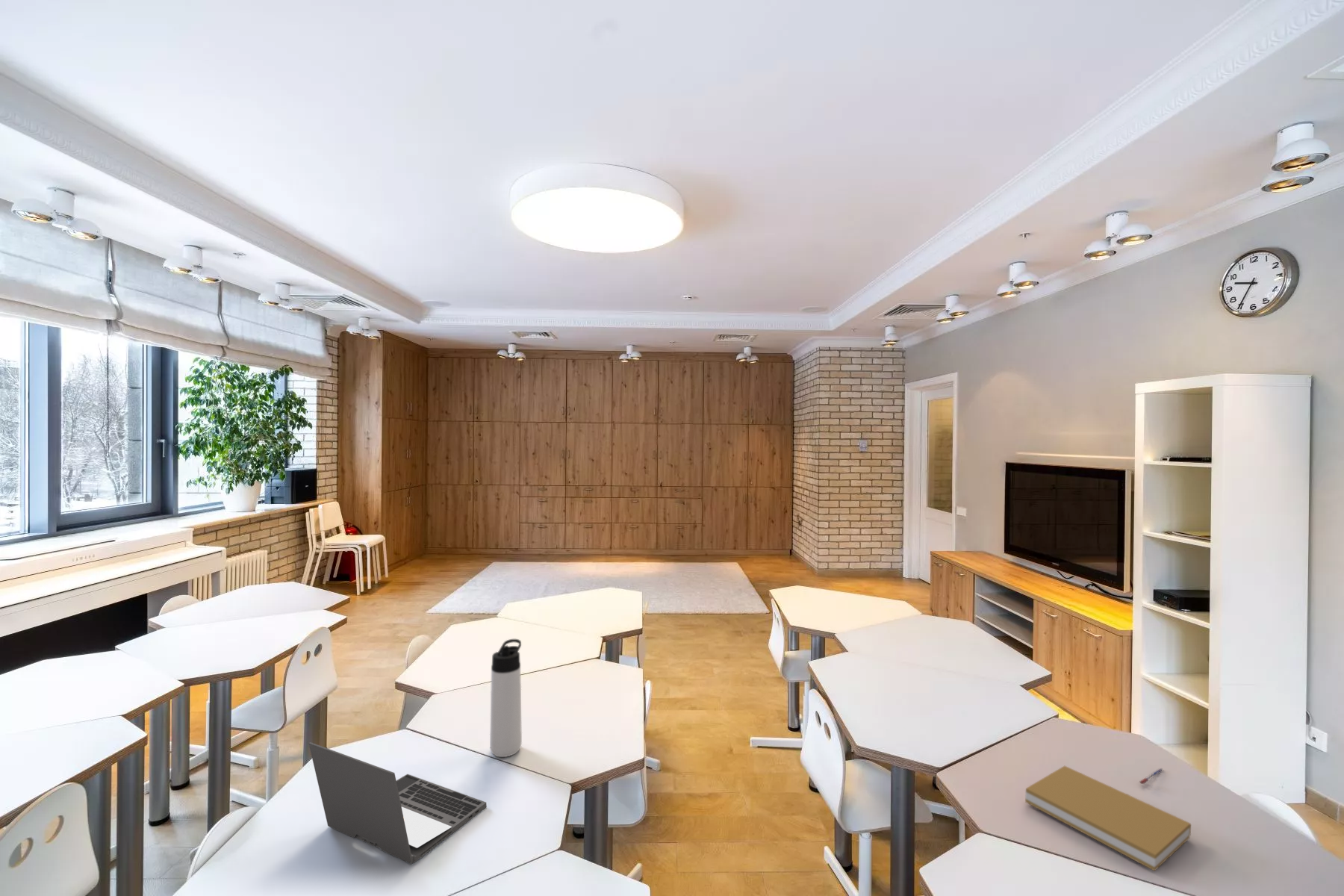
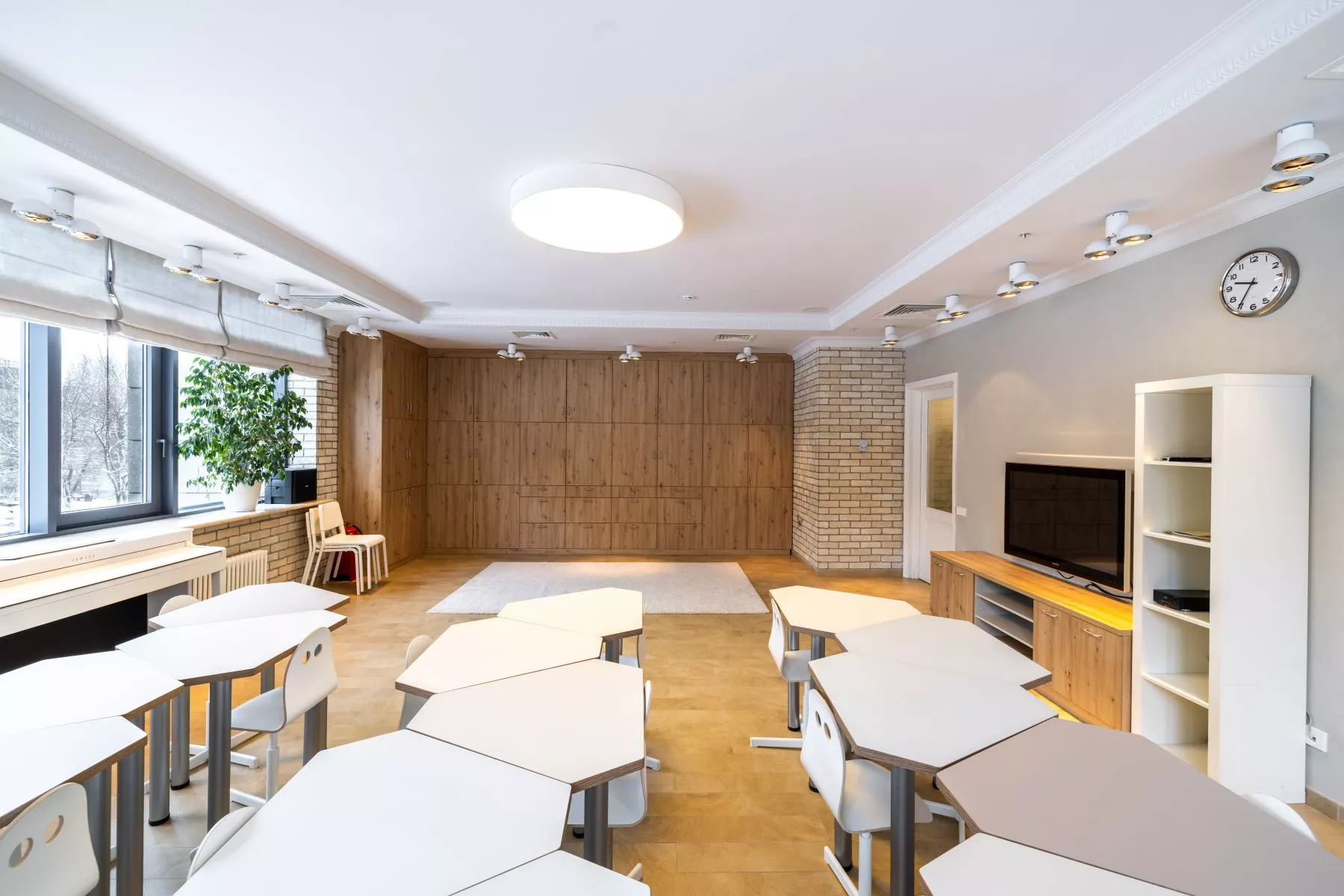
- laptop [308,741,487,865]
- thermos bottle [489,638,523,758]
- book [1024,765,1192,871]
- pen [1138,768,1163,785]
